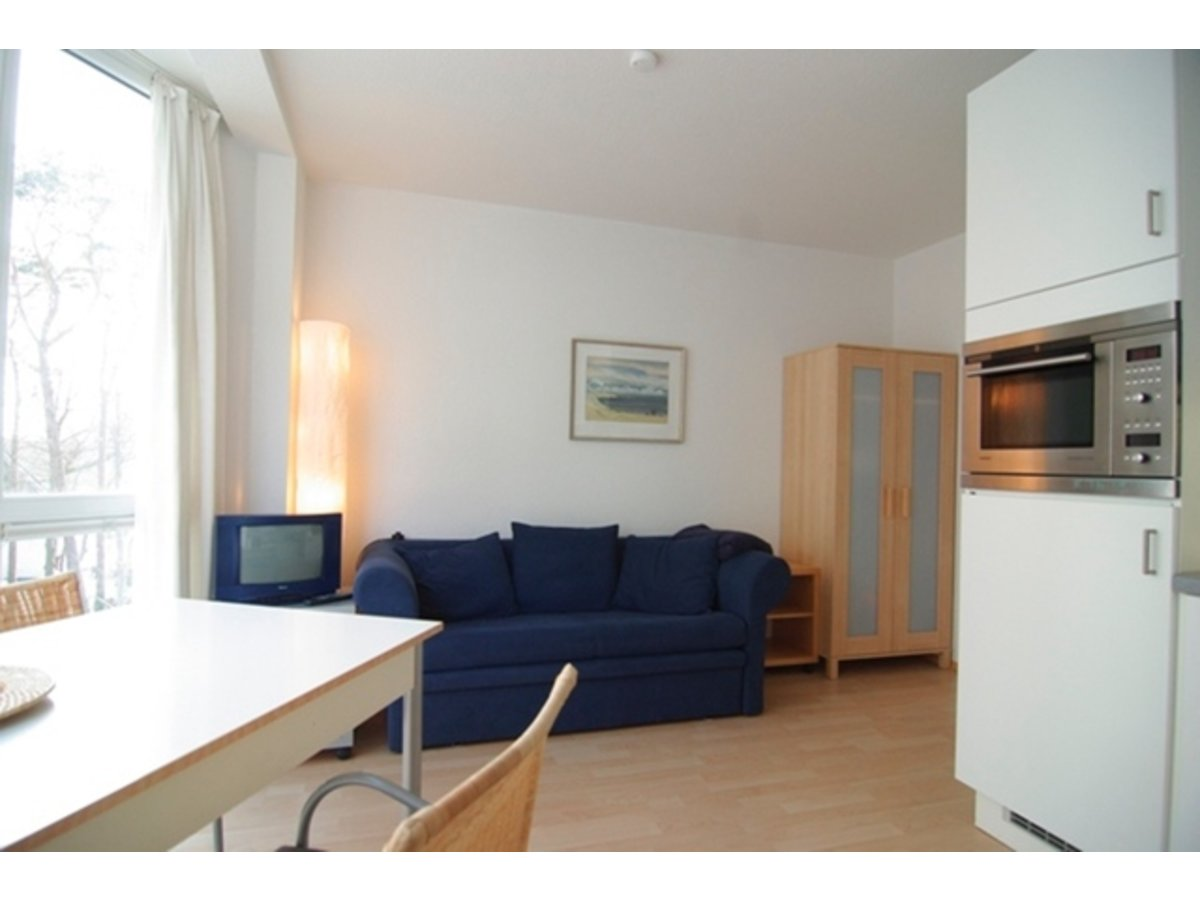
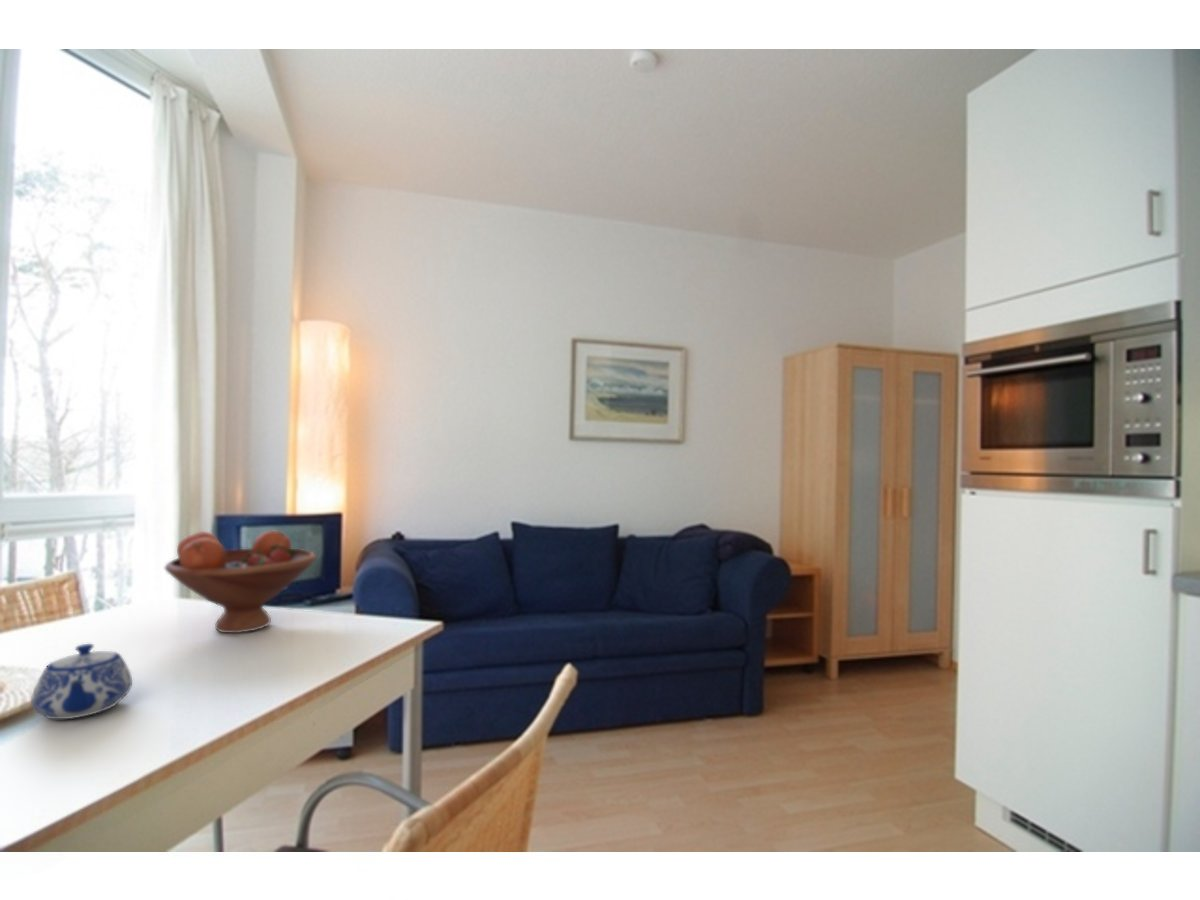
+ fruit bowl [164,529,317,634]
+ teapot [30,643,133,720]
